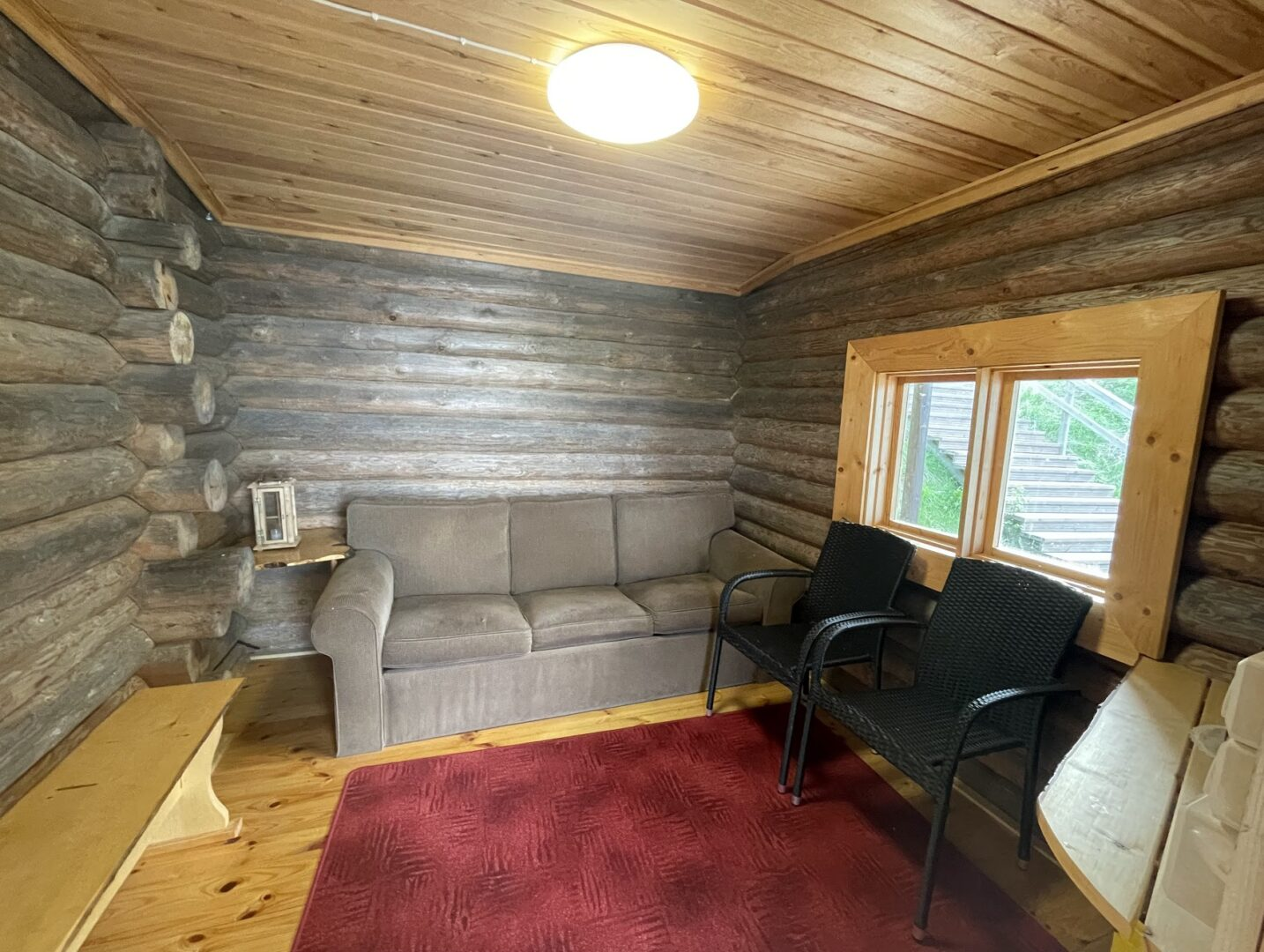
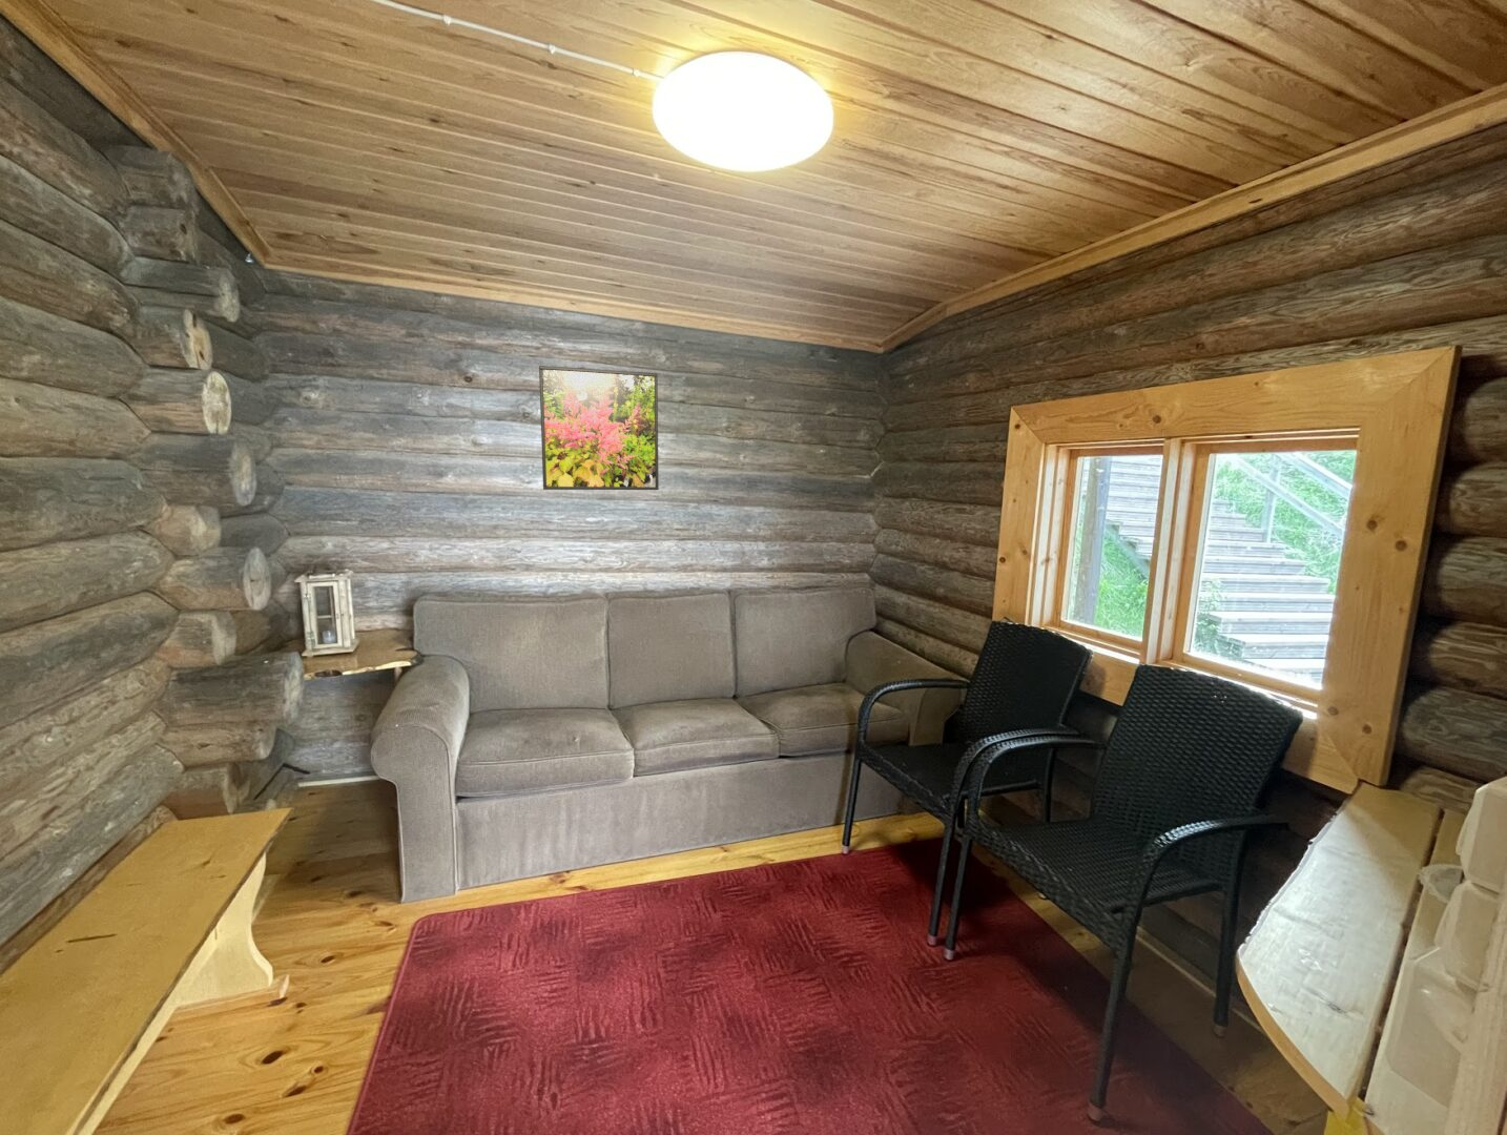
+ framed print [538,365,661,491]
